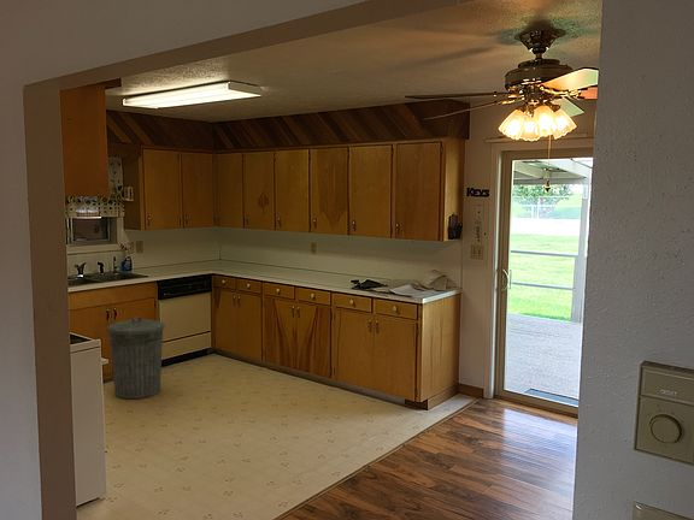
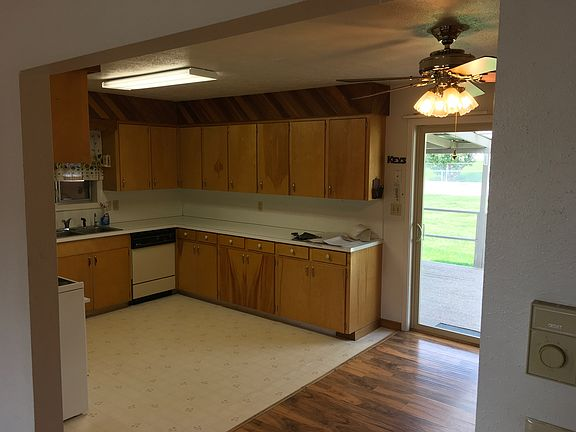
- trash can [106,315,166,400]
